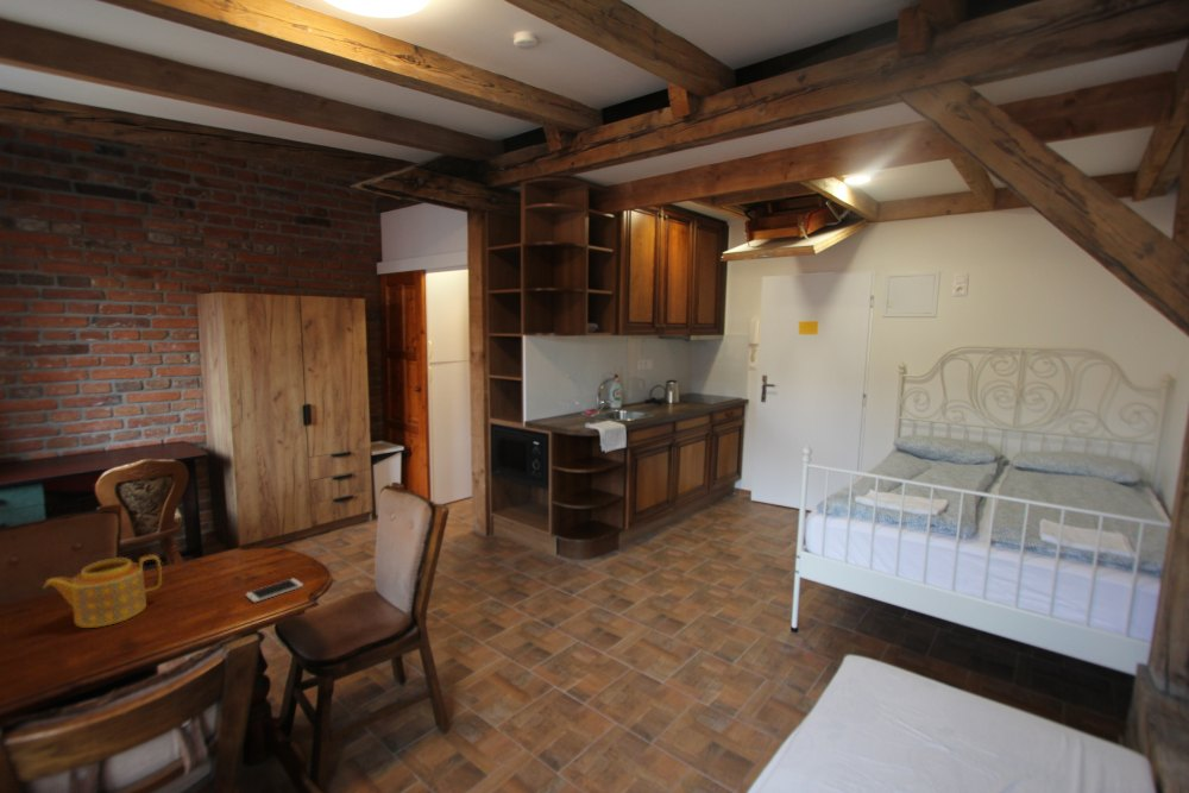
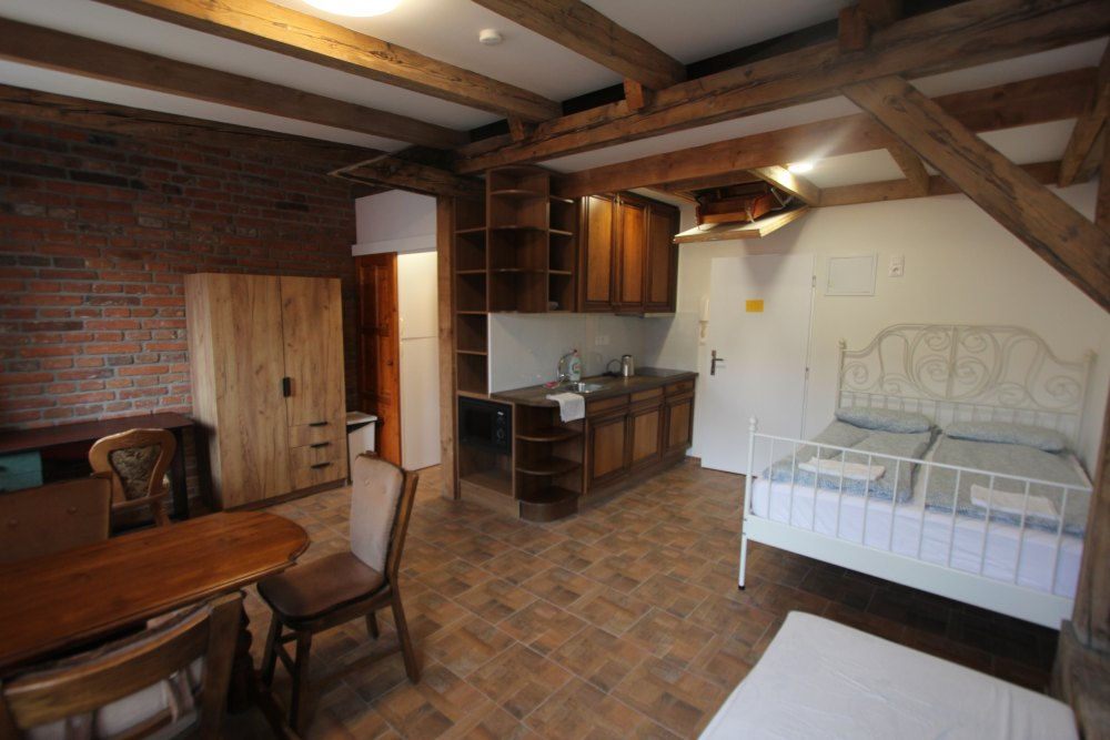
- teapot [42,553,163,629]
- smartphone [245,578,304,603]
